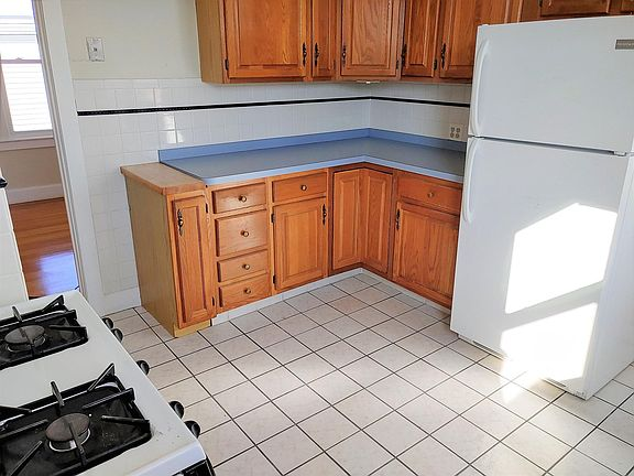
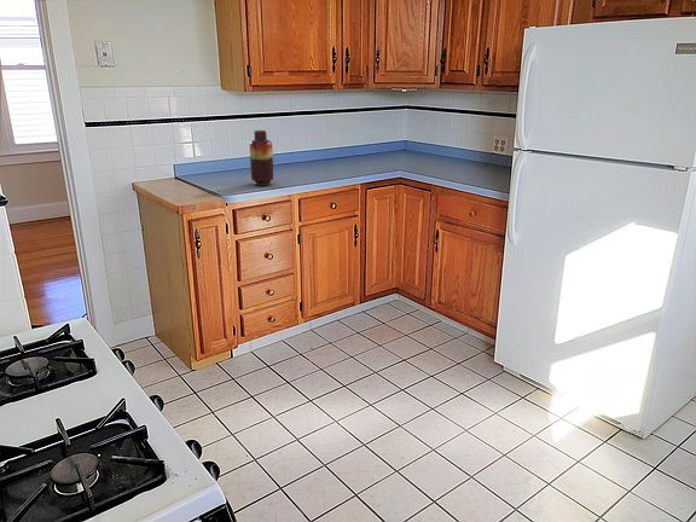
+ vase [249,129,274,187]
